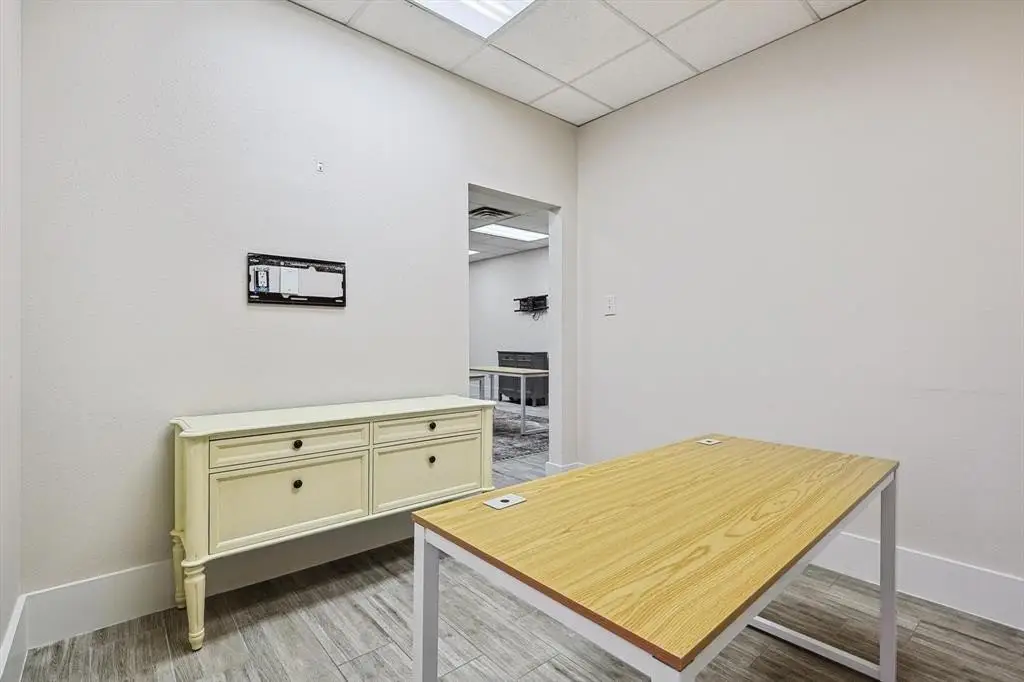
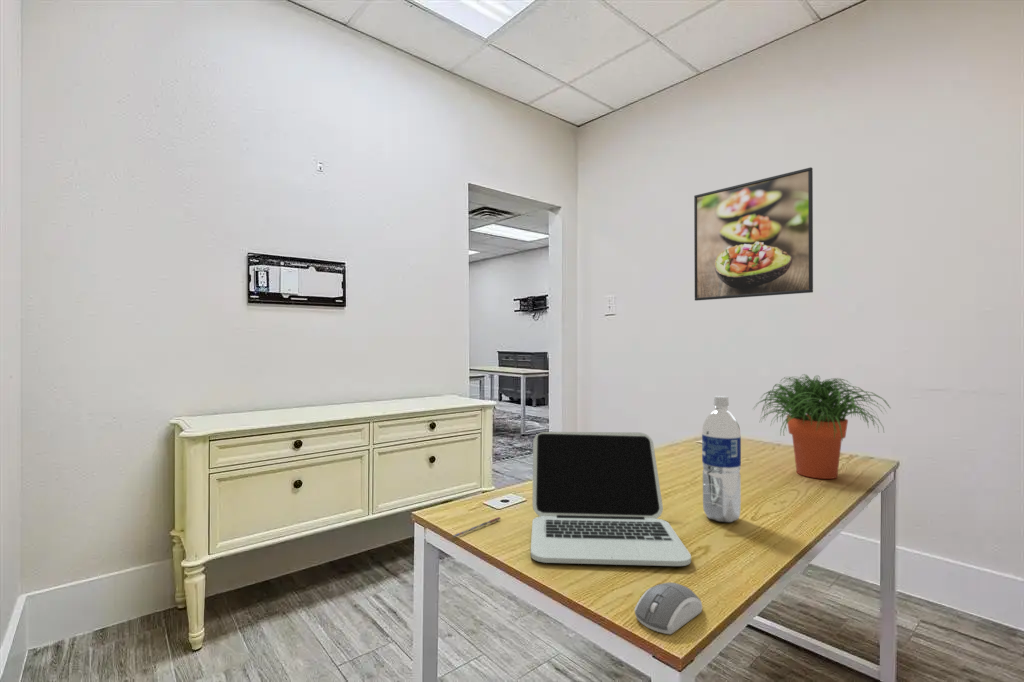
+ potted plant [751,373,892,480]
+ water bottle [701,395,742,523]
+ laptop [530,431,692,567]
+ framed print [693,166,814,302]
+ pen [451,516,502,539]
+ computer mouse [633,581,703,635]
